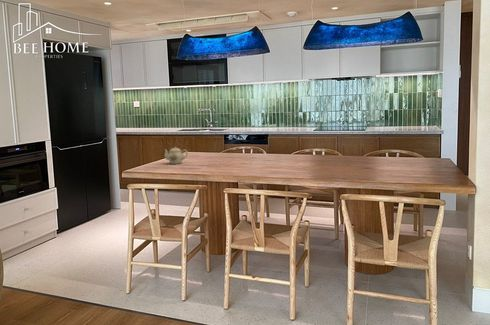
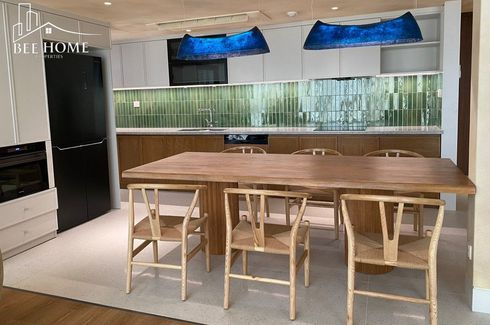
- teapot [163,146,189,165]
